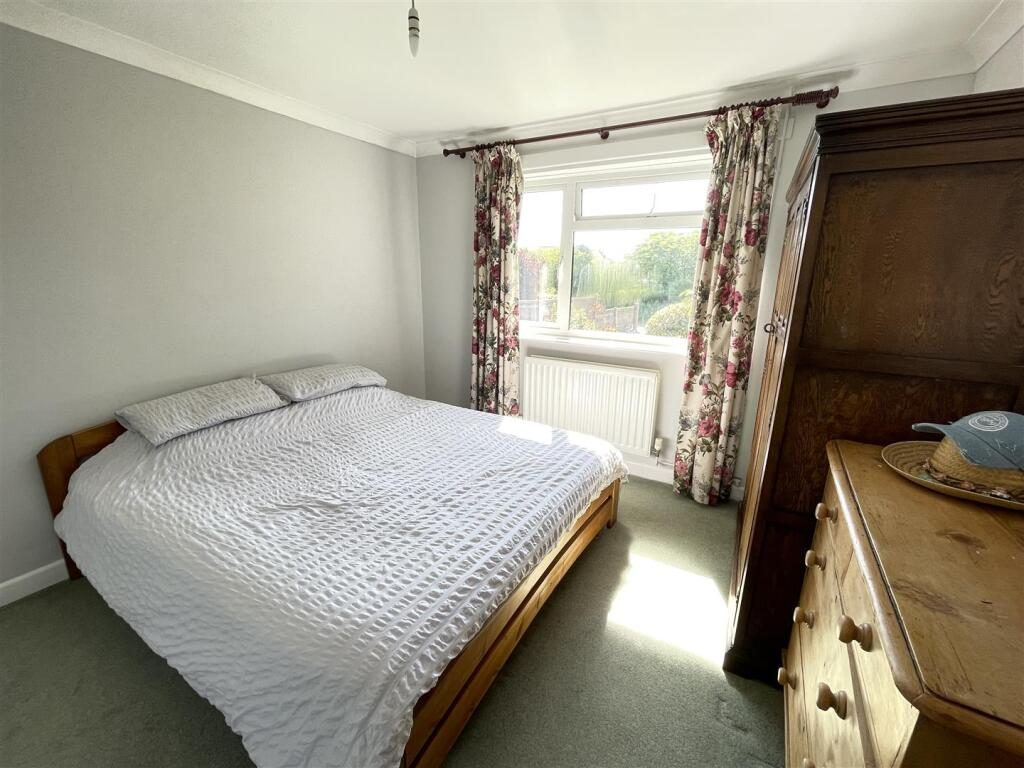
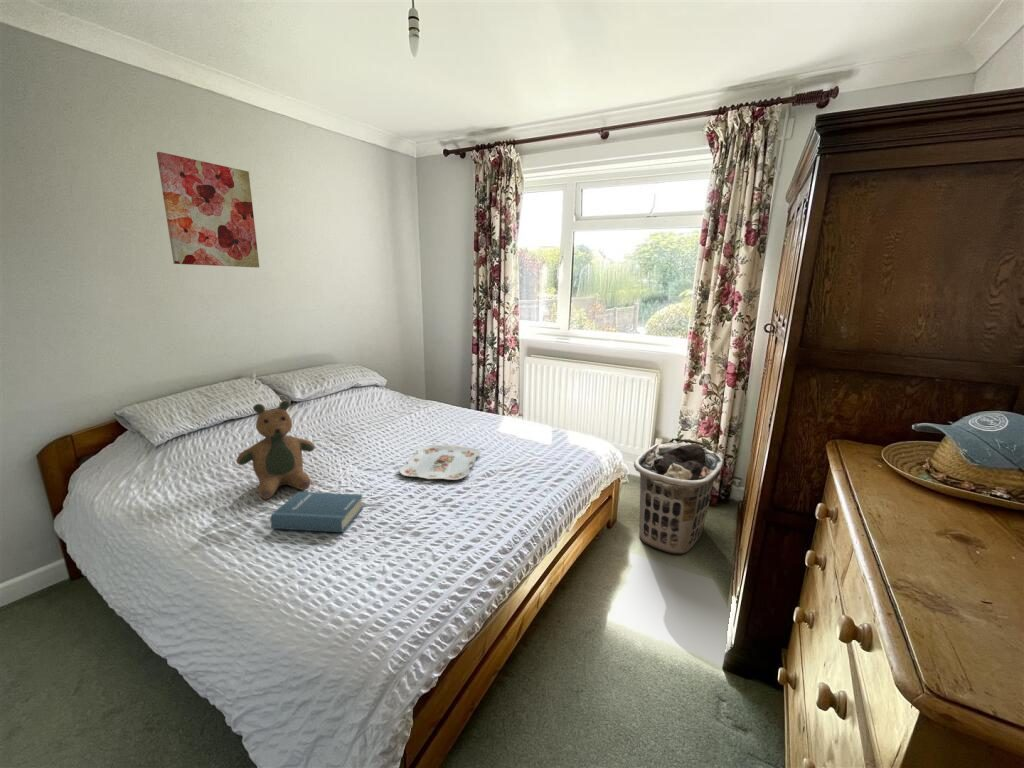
+ teddy bear [235,399,316,500]
+ wall art [156,151,260,268]
+ clothes hamper [633,437,725,555]
+ serving tray [399,444,482,481]
+ hardback book [269,491,364,533]
